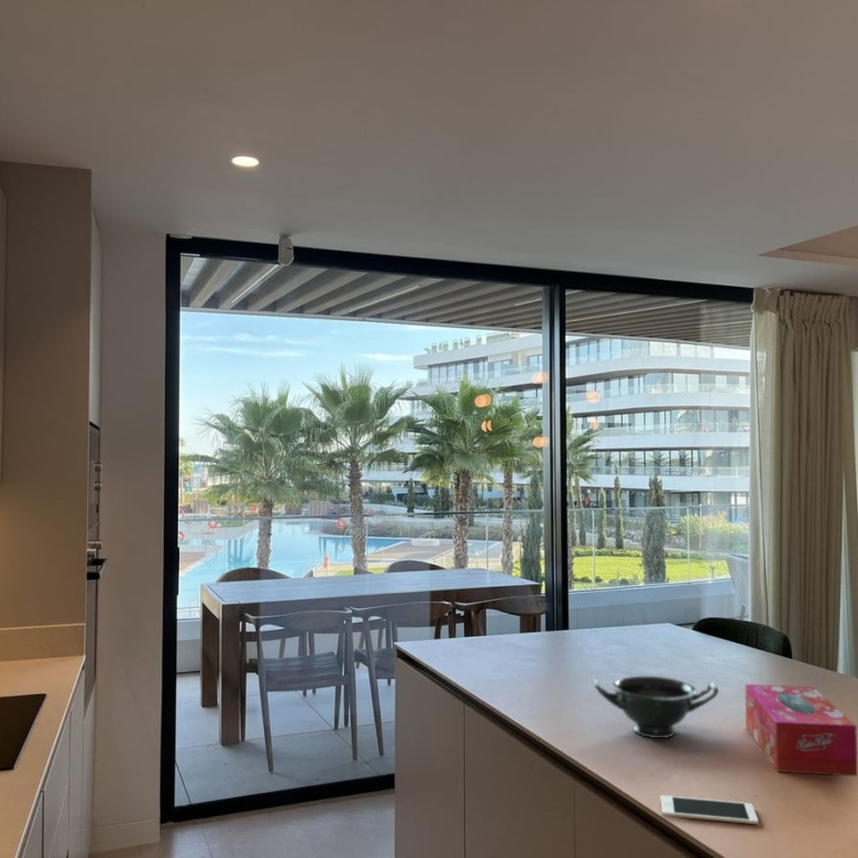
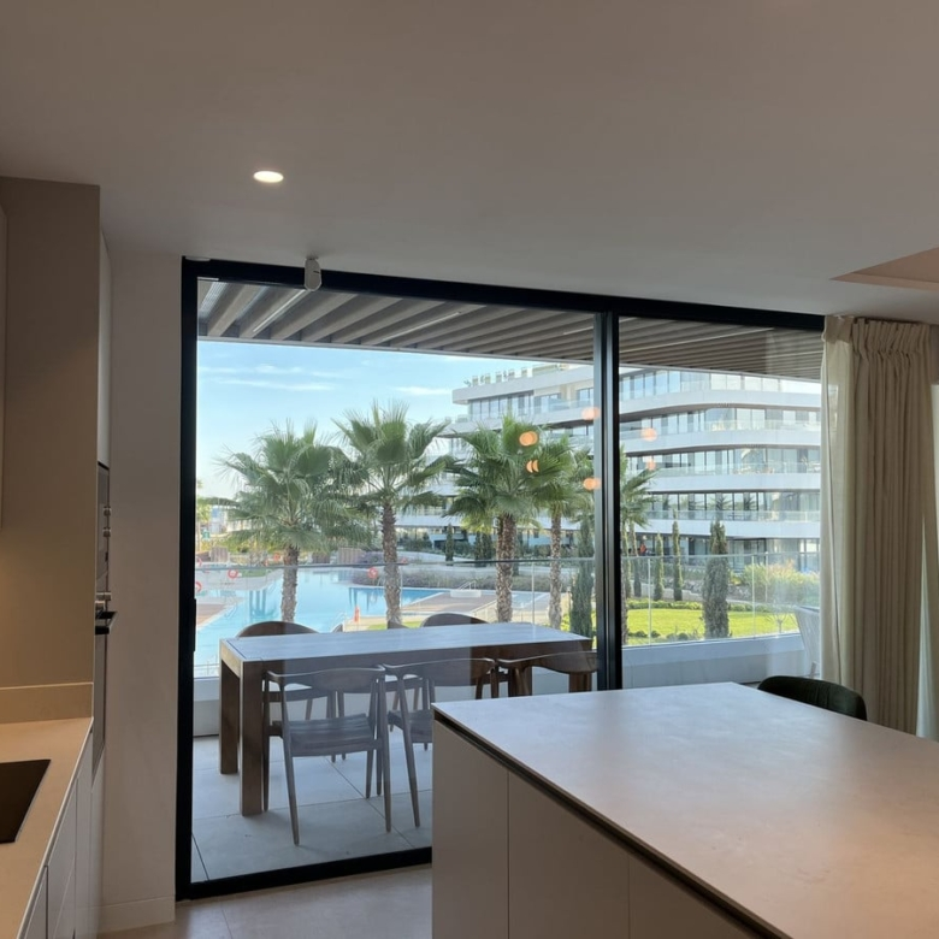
- bowl [592,675,719,739]
- tissue box [745,683,858,777]
- cell phone [660,794,759,825]
